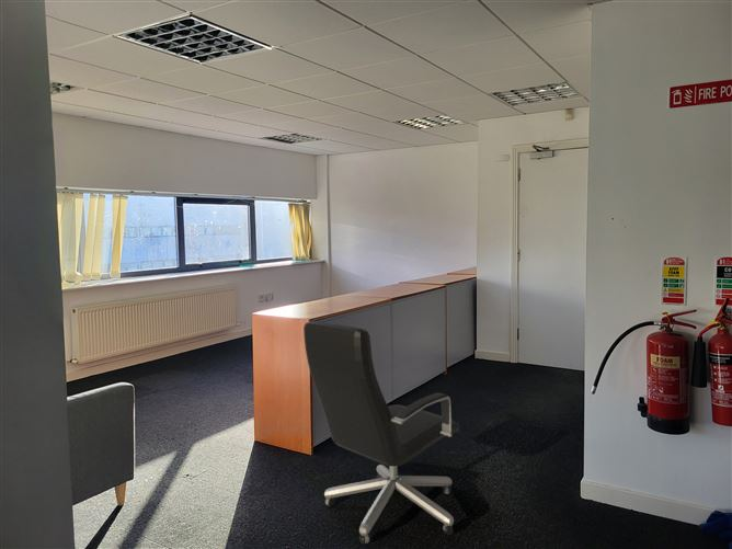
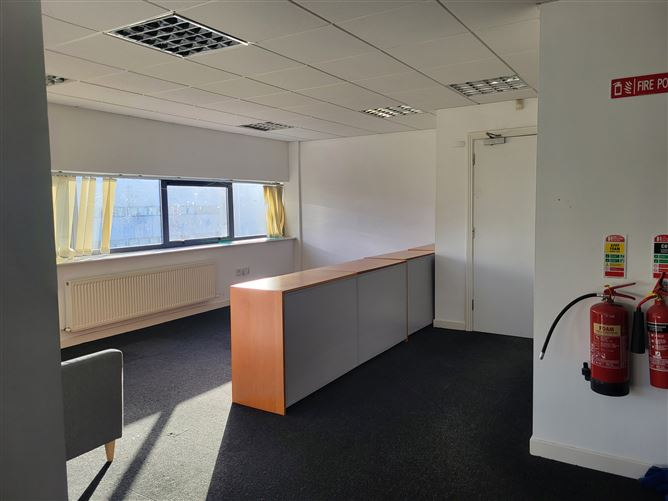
- office chair [302,320,460,545]
